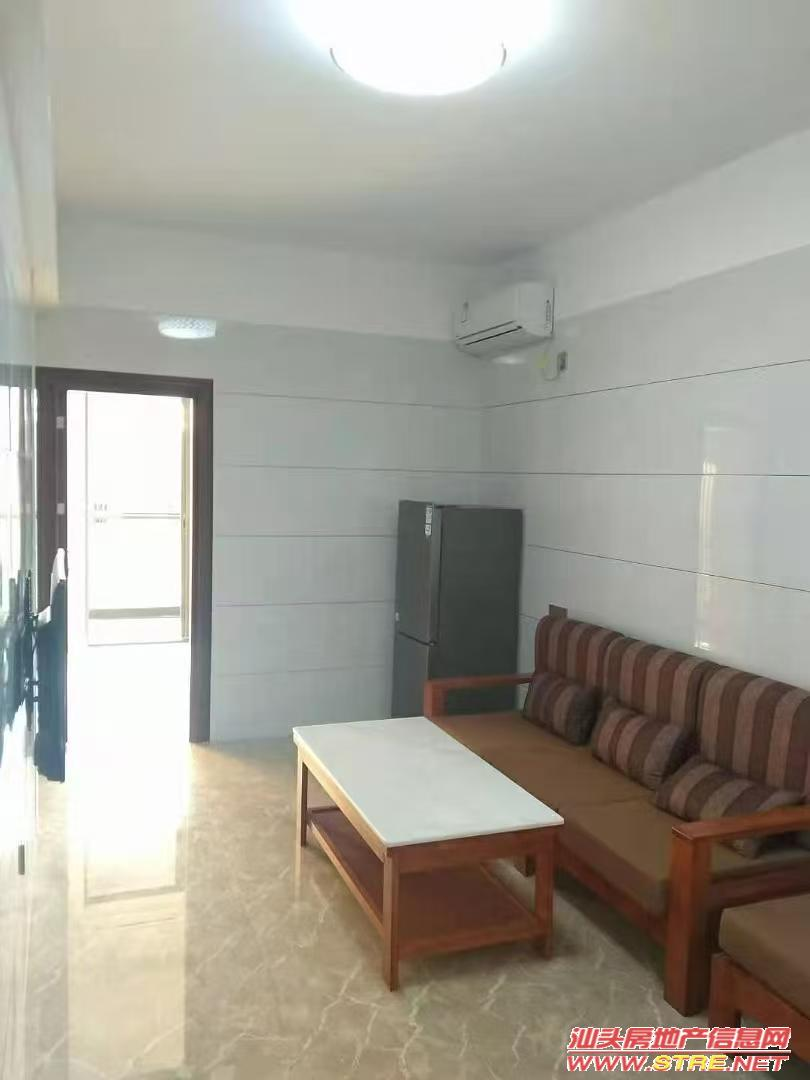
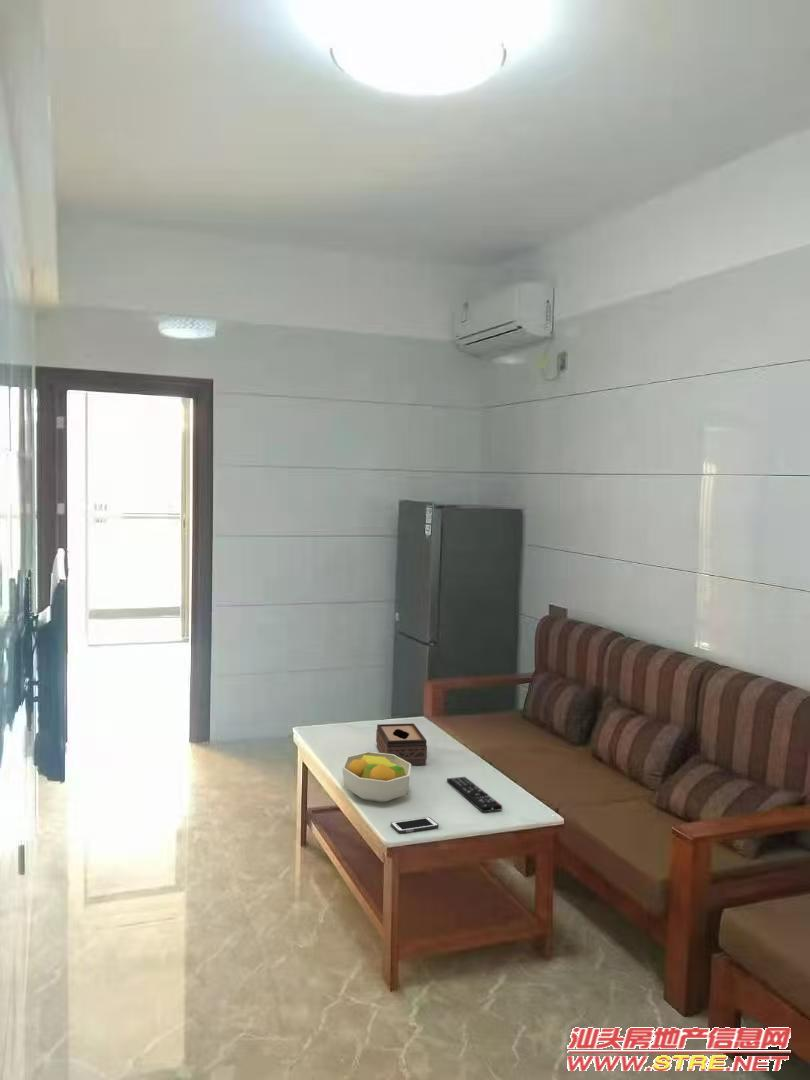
+ remote control [446,776,503,813]
+ fruit bowl [341,751,412,803]
+ cell phone [390,816,439,834]
+ tissue box [375,722,428,766]
